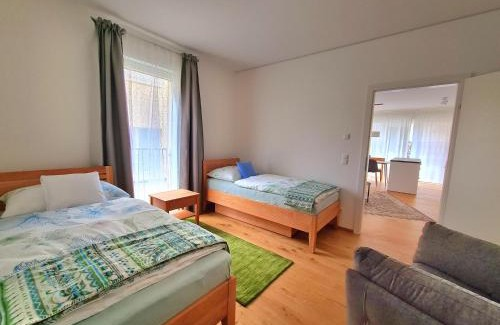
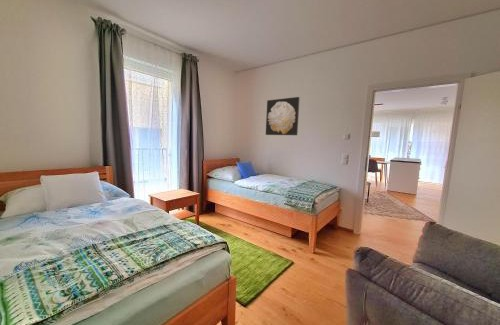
+ wall art [265,96,301,136]
